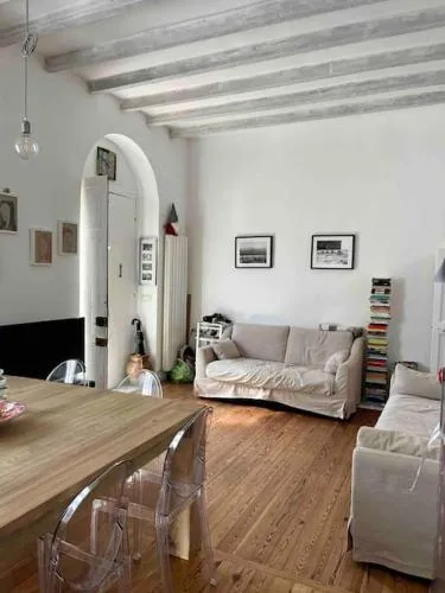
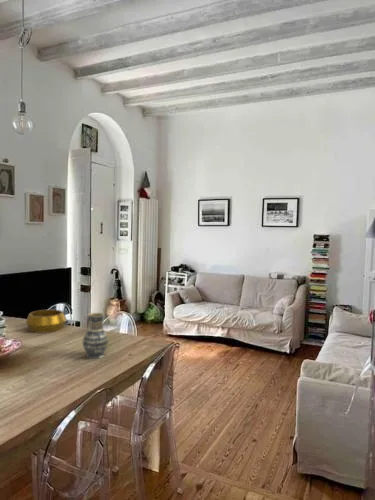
+ decorative bowl [25,309,68,334]
+ vase [81,312,109,360]
